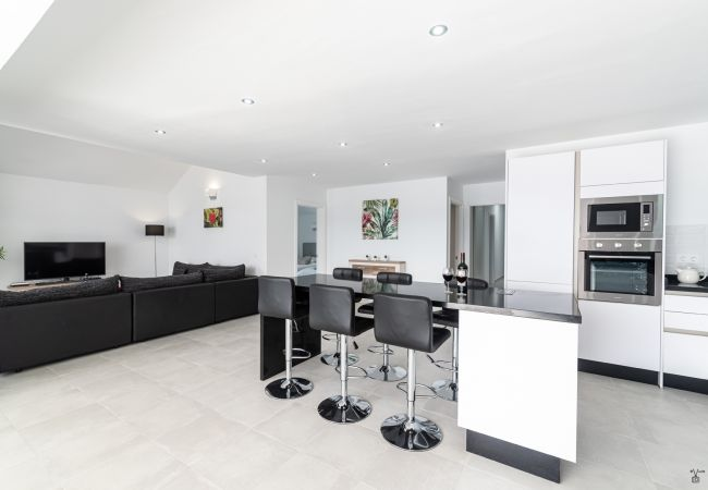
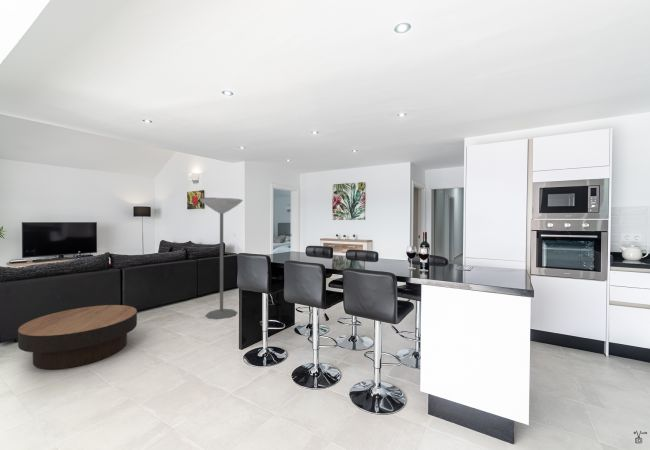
+ coffee table [17,304,138,370]
+ floor lamp [198,197,244,320]
